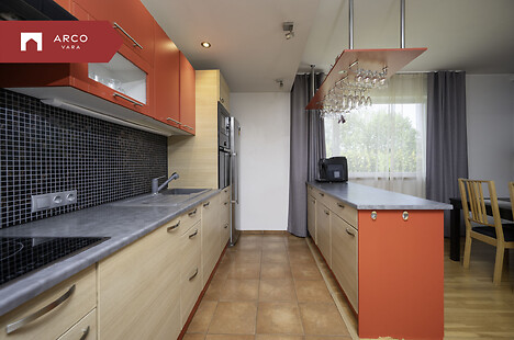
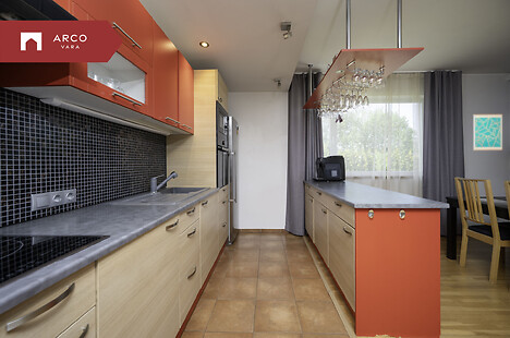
+ wall art [472,113,503,152]
